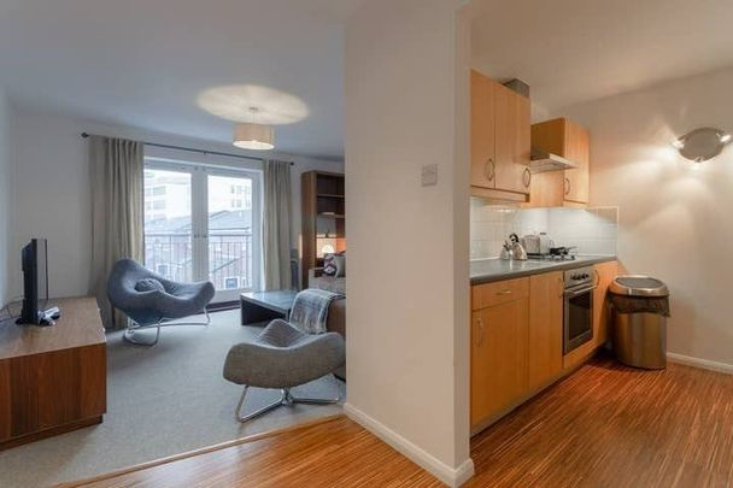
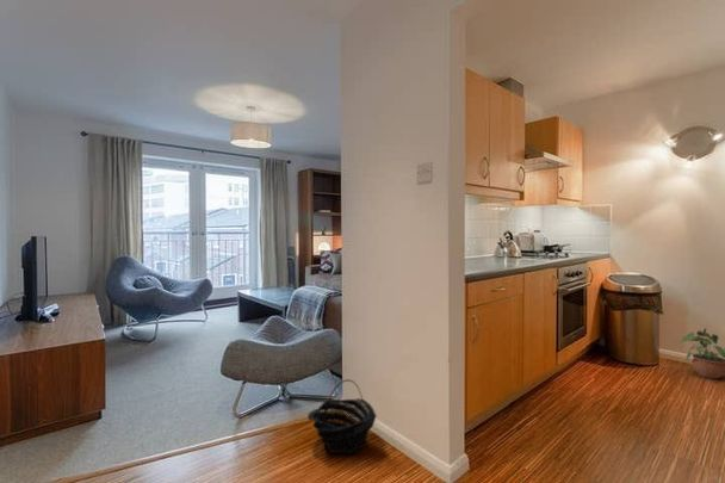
+ potted plant [680,327,725,380]
+ basket [306,378,378,456]
